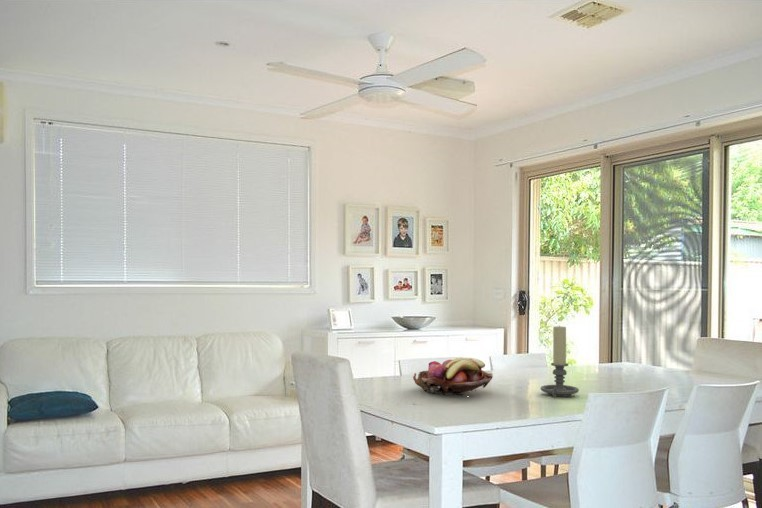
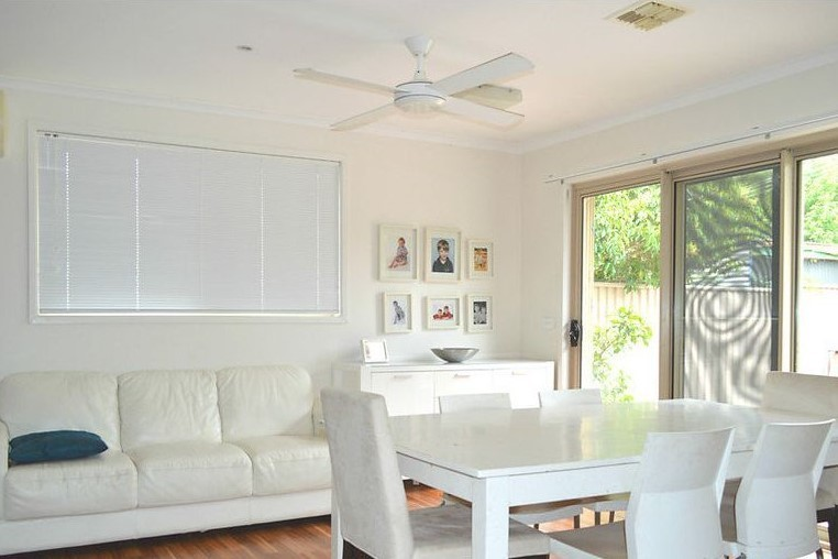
- fruit basket [412,357,494,398]
- candle holder [540,324,580,399]
